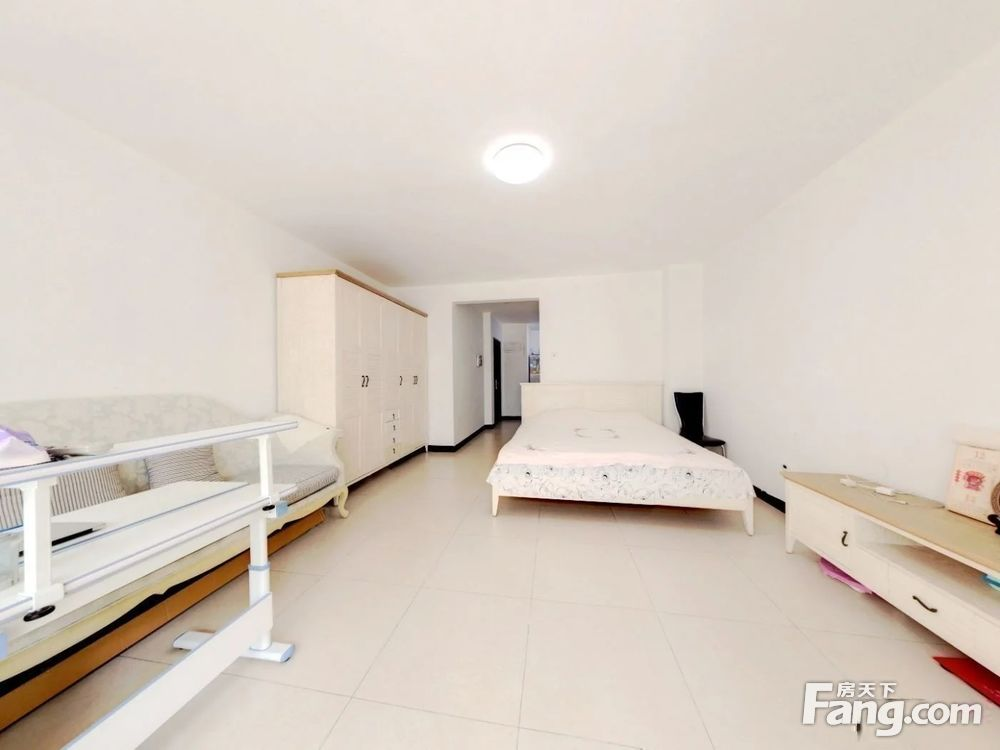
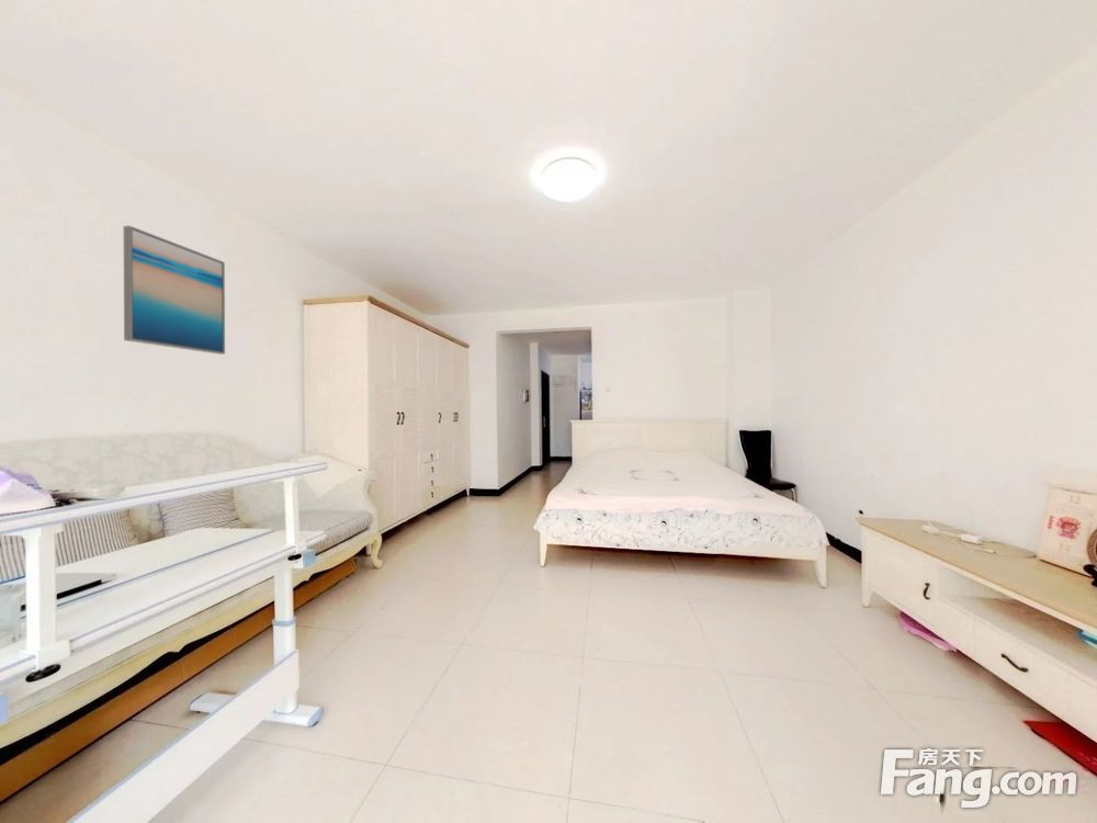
+ wall art [123,225,226,356]
